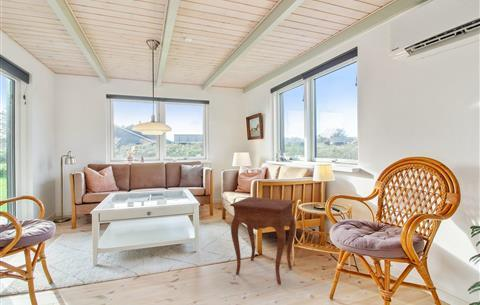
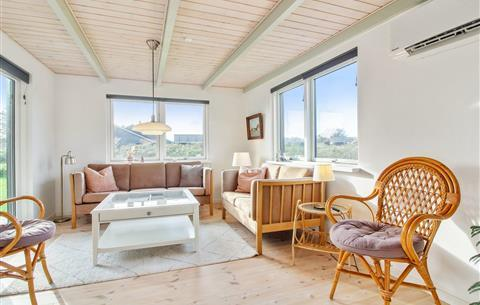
- side table [229,196,297,286]
